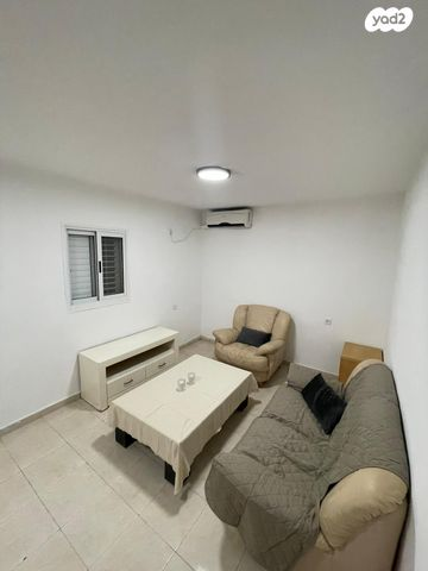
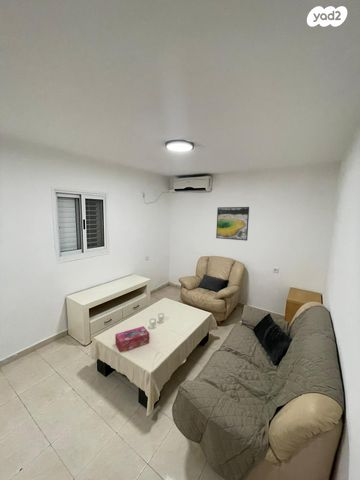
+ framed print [215,206,250,242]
+ tissue box [114,325,150,353]
